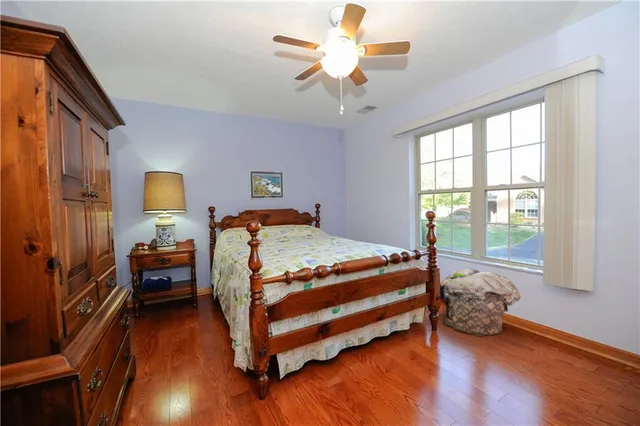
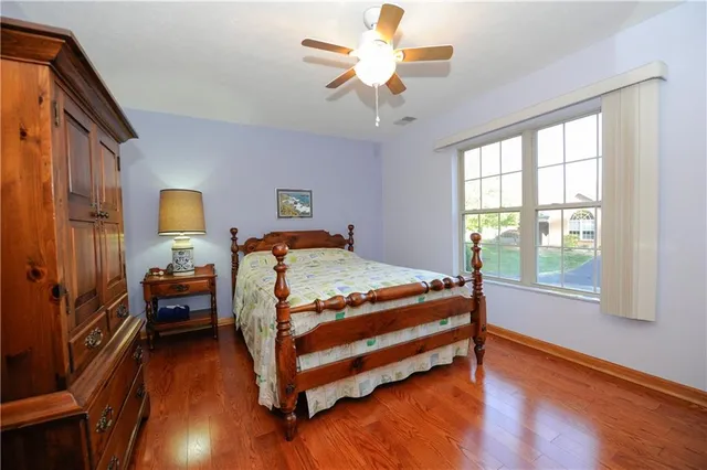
- laundry basket [439,268,522,337]
